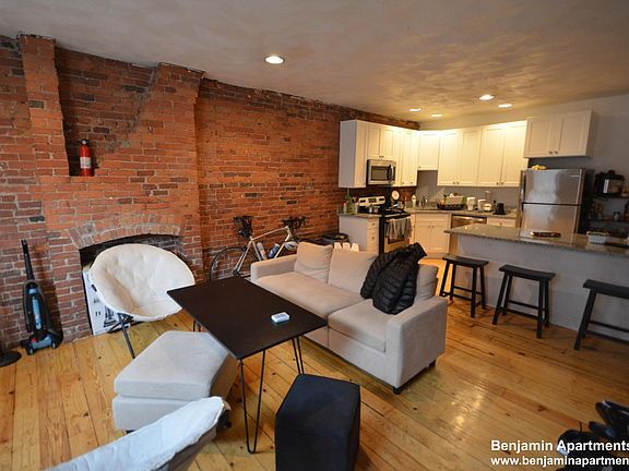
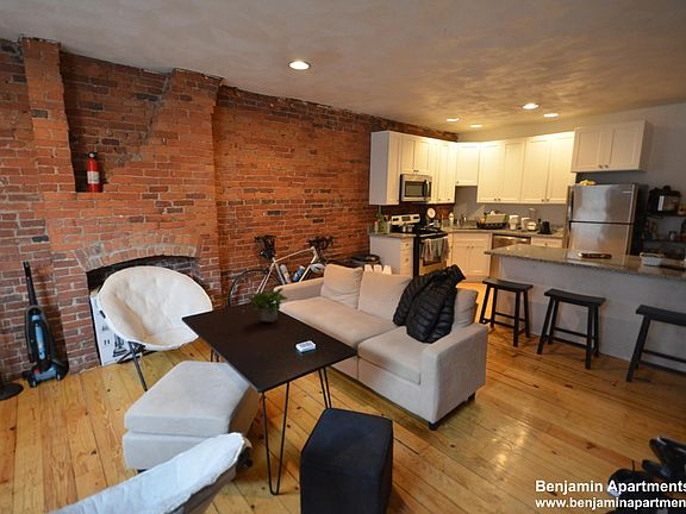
+ potted plant [244,287,288,324]
